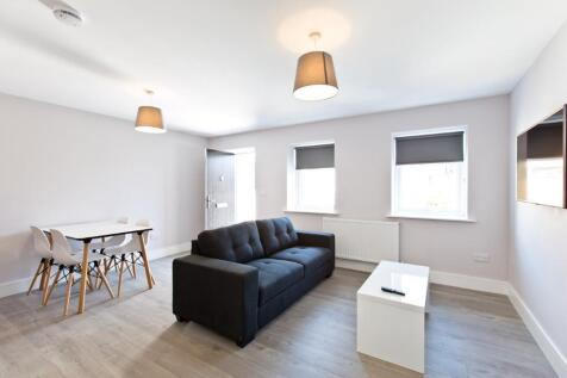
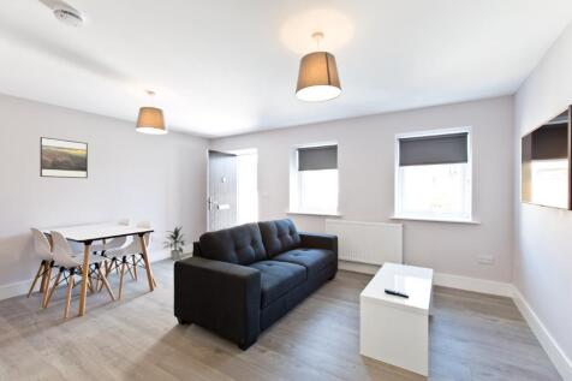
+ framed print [38,136,89,179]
+ indoor plant [160,225,189,261]
